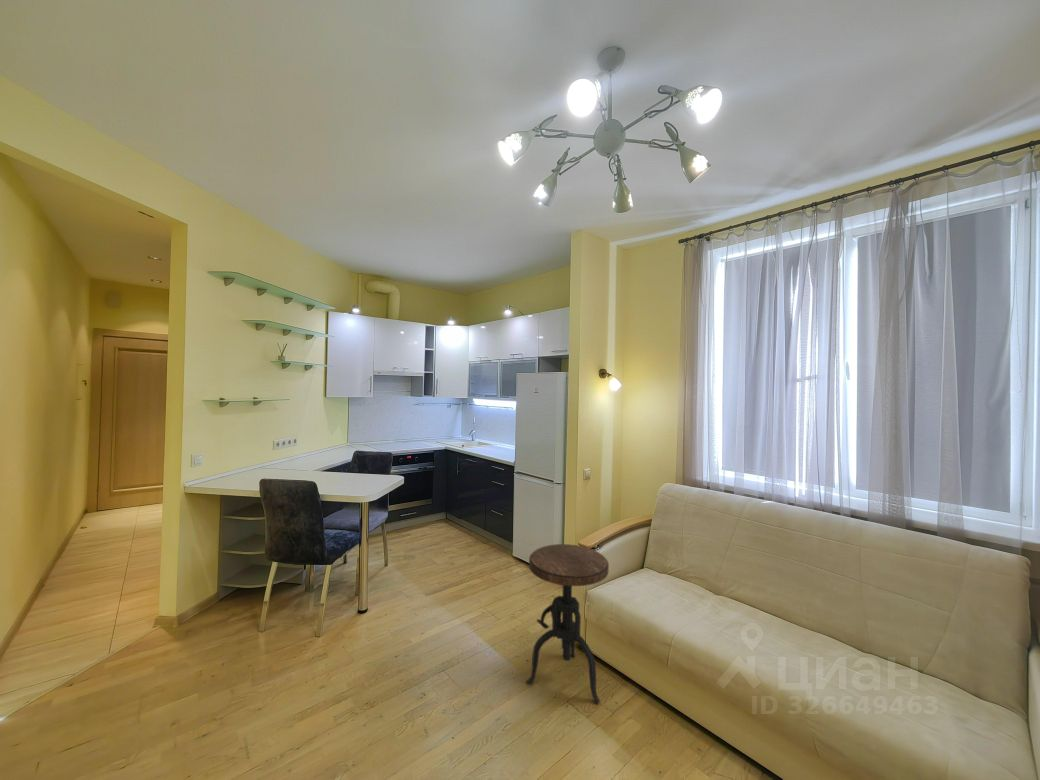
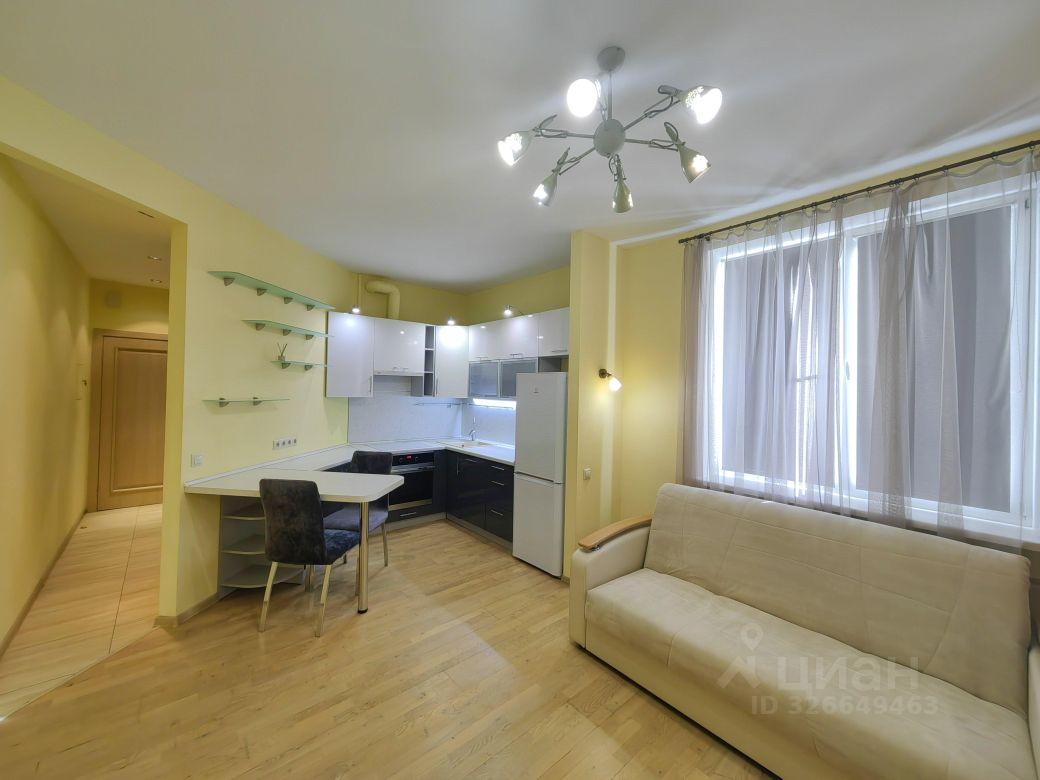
- side table [525,543,610,704]
